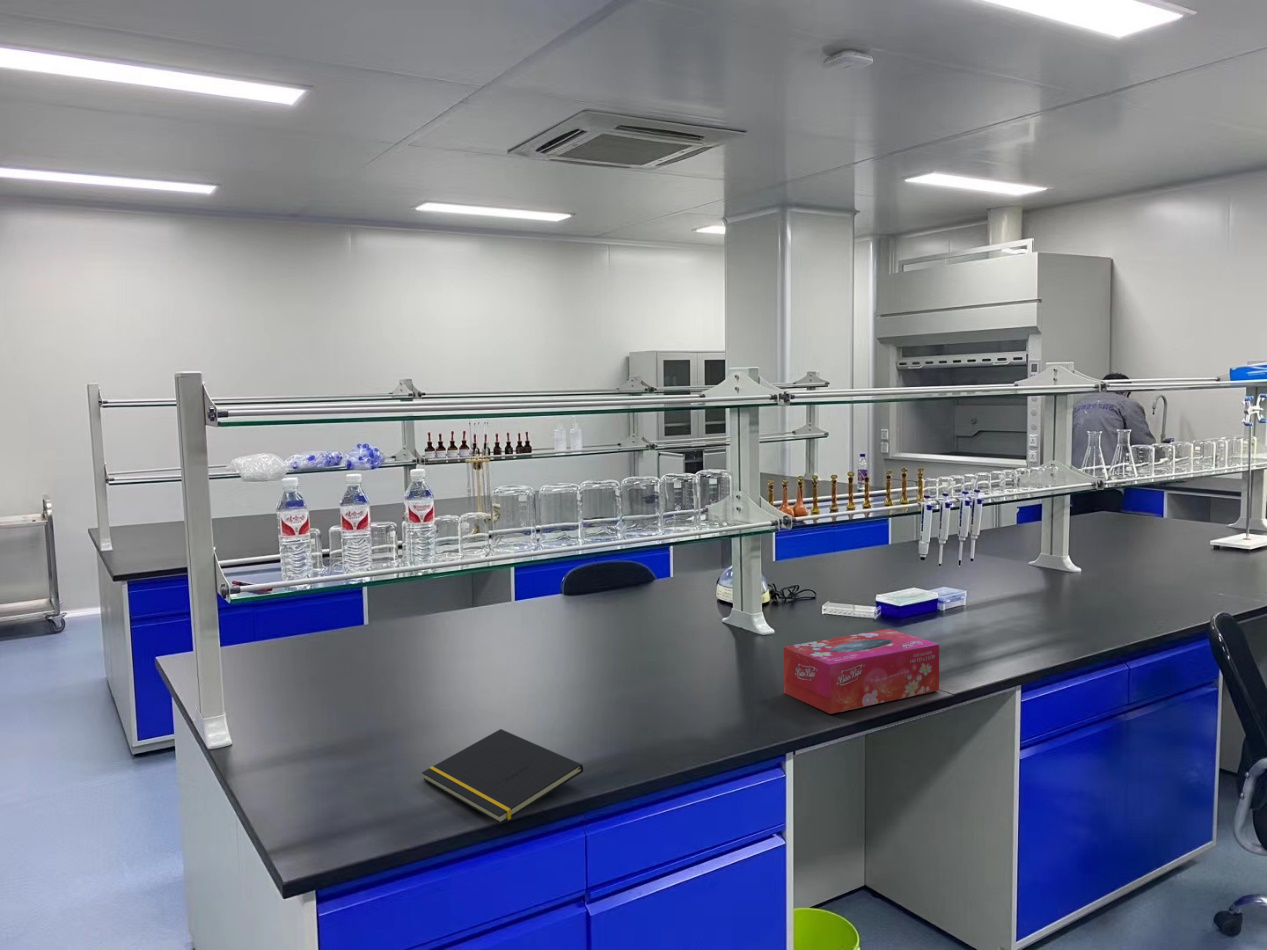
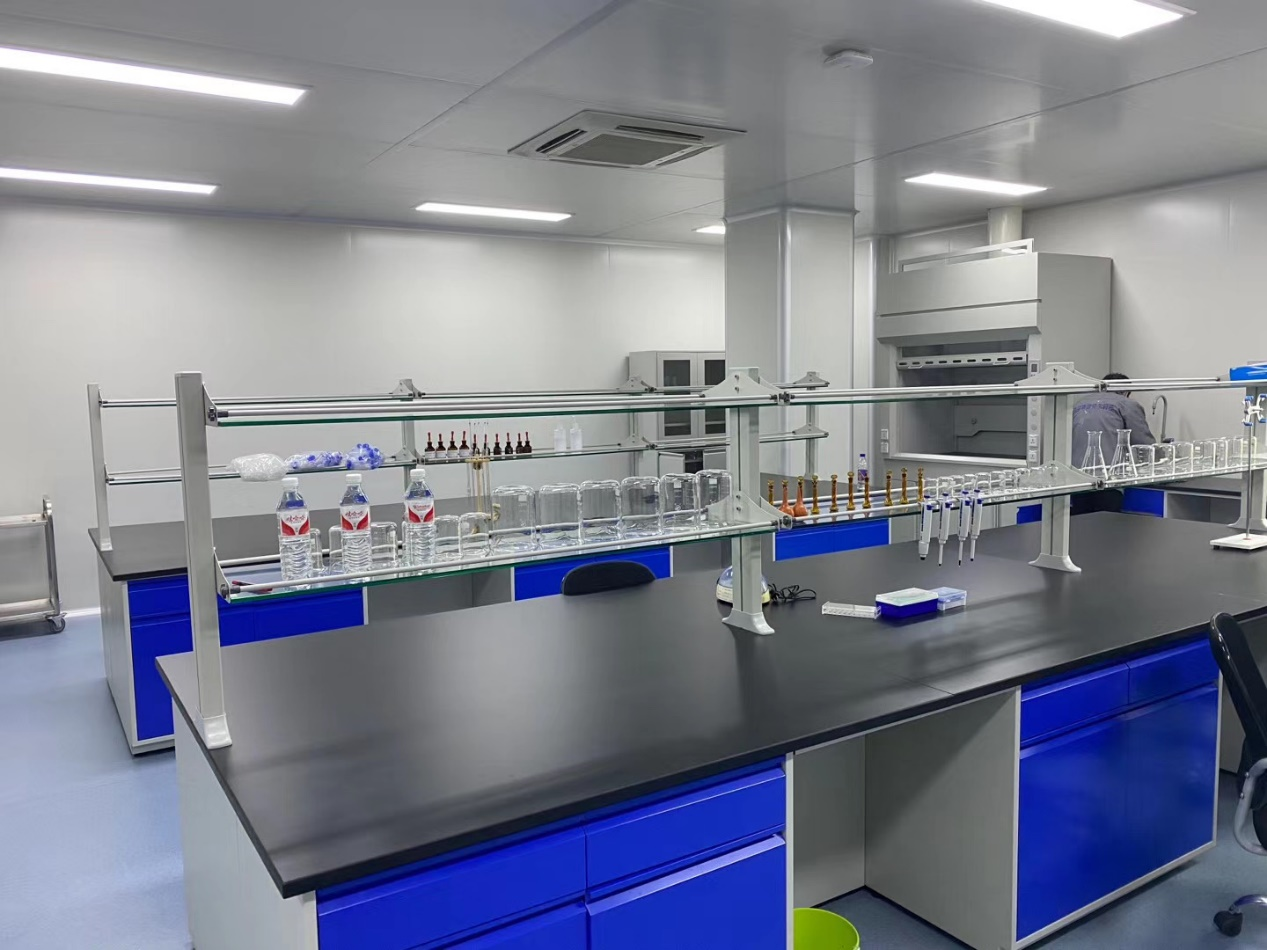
- tissue box [783,628,940,715]
- notepad [421,728,584,825]
